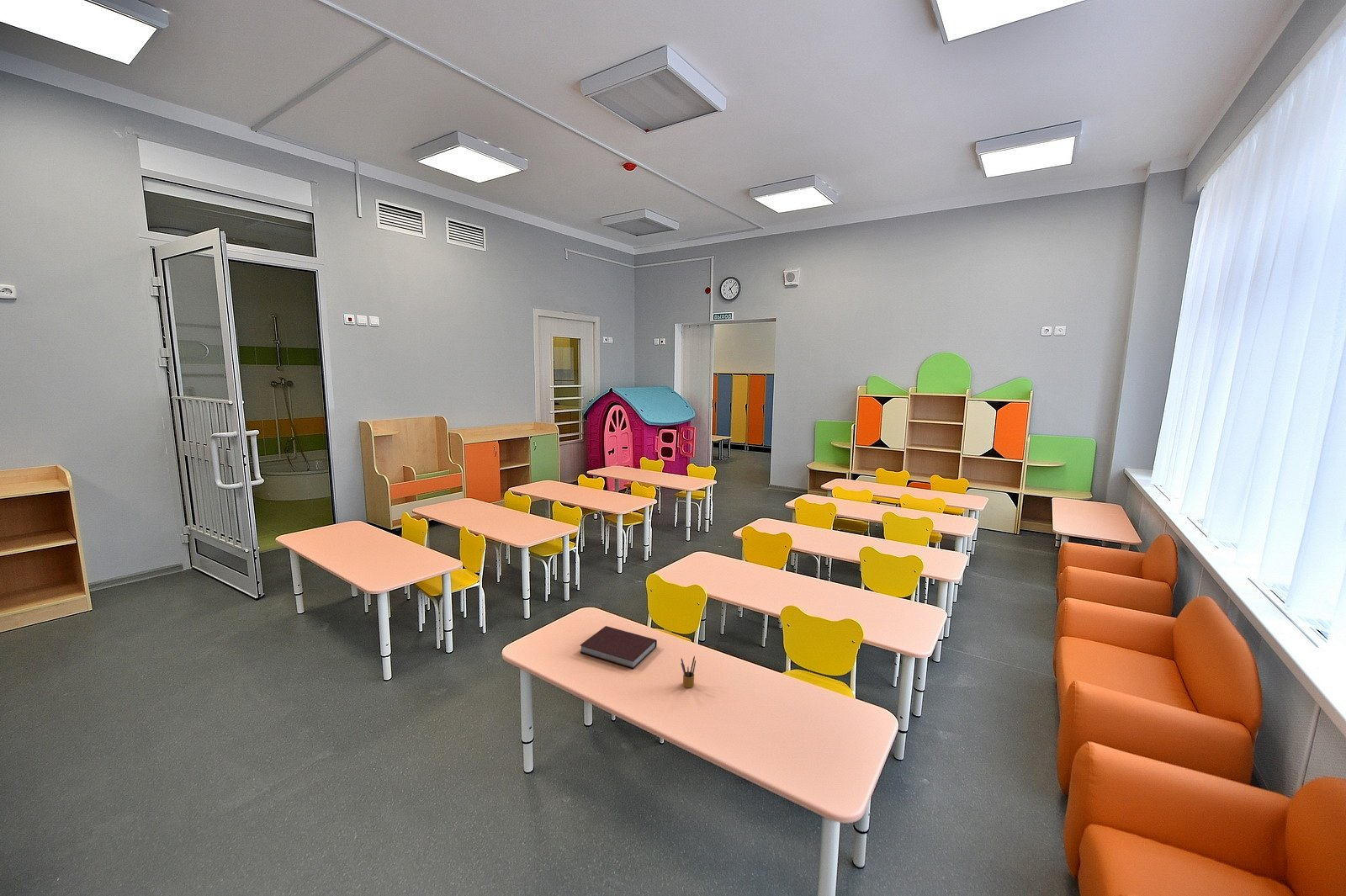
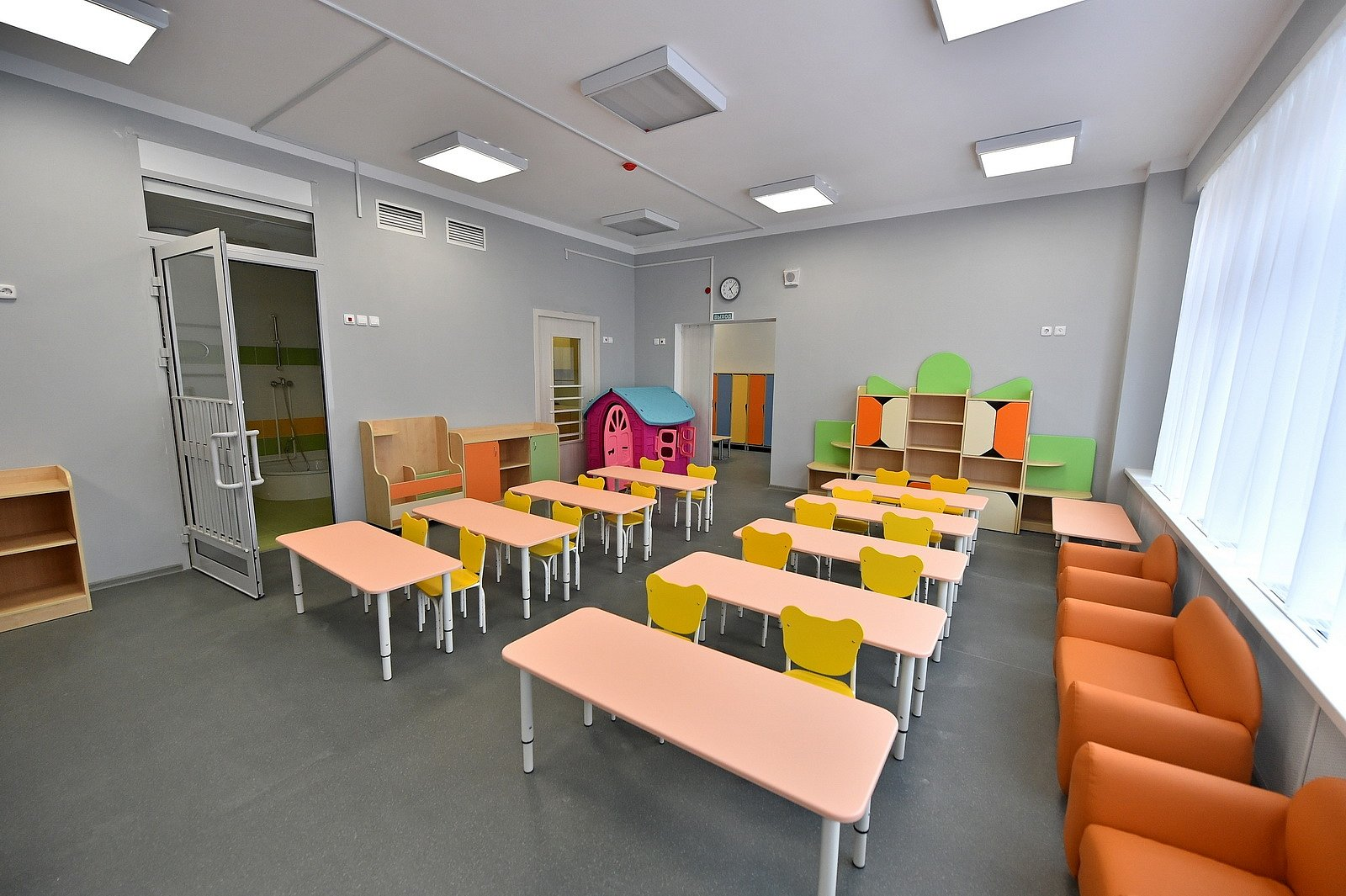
- pencil box [681,655,697,689]
- notebook [579,625,658,670]
